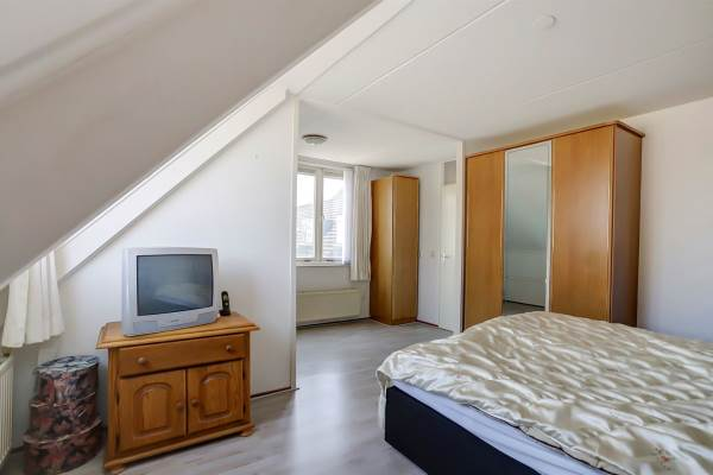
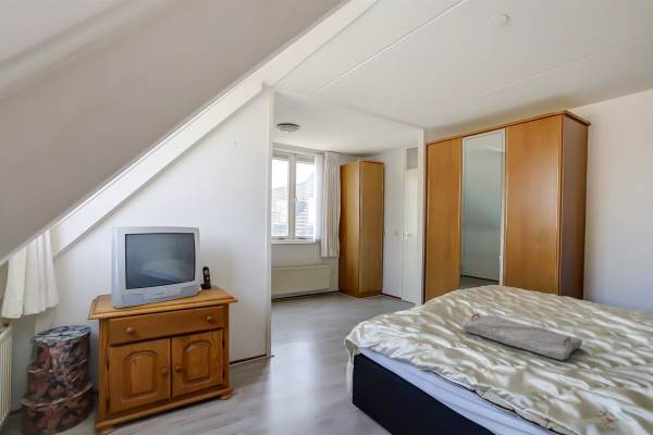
+ serving tray [461,312,584,361]
